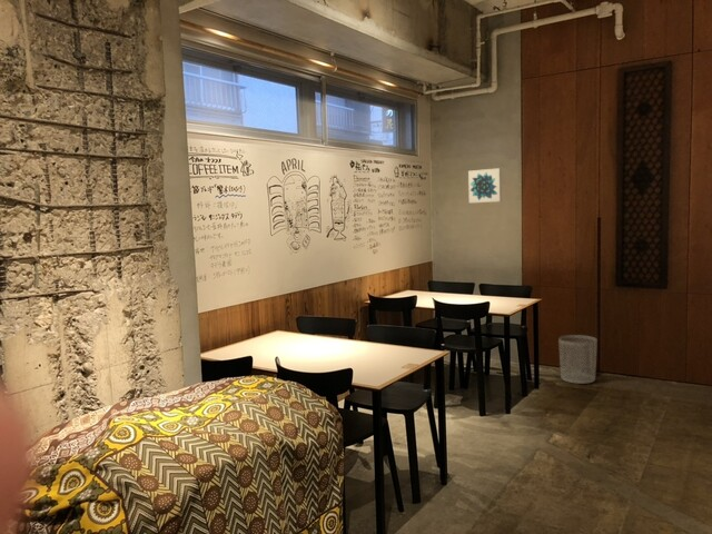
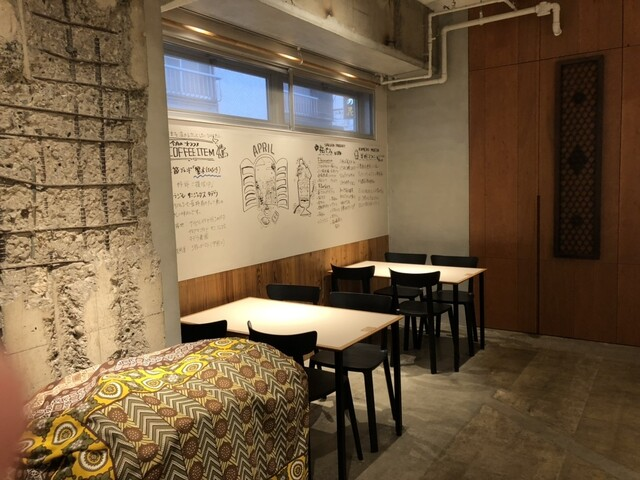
- waste bin [557,334,599,385]
- wall art [467,167,503,204]
